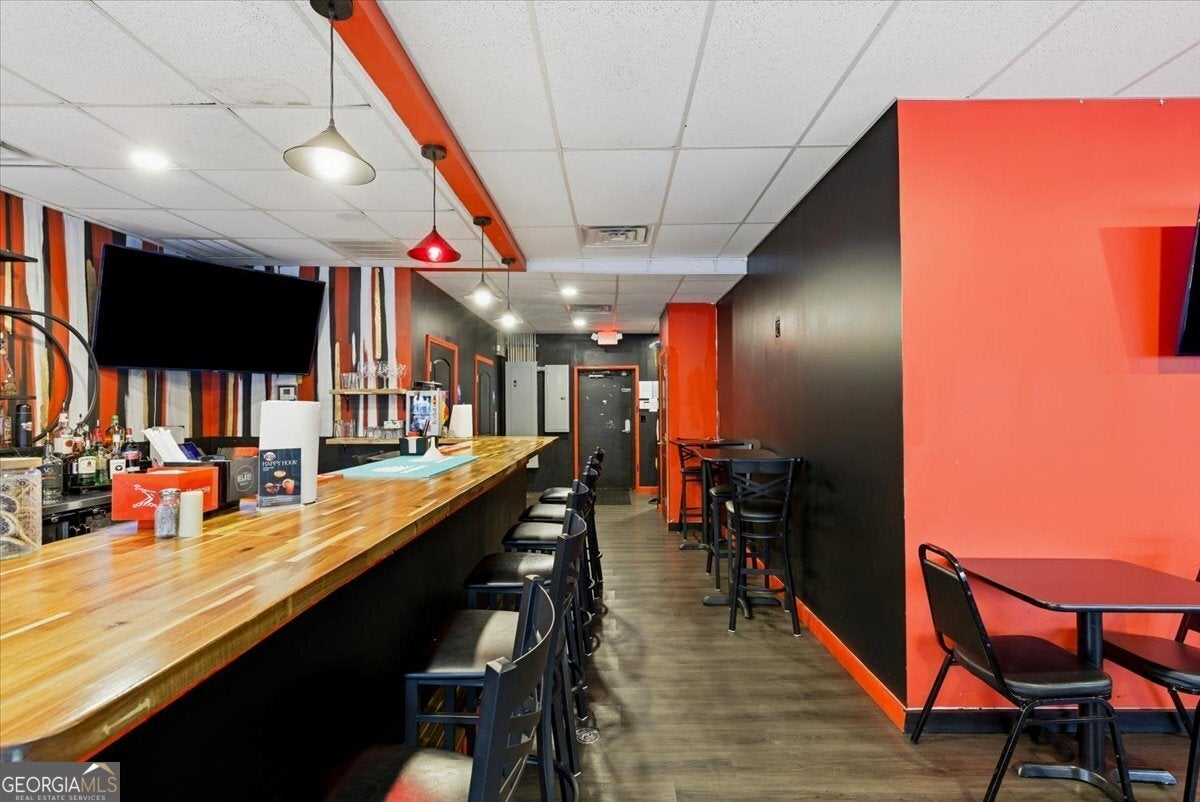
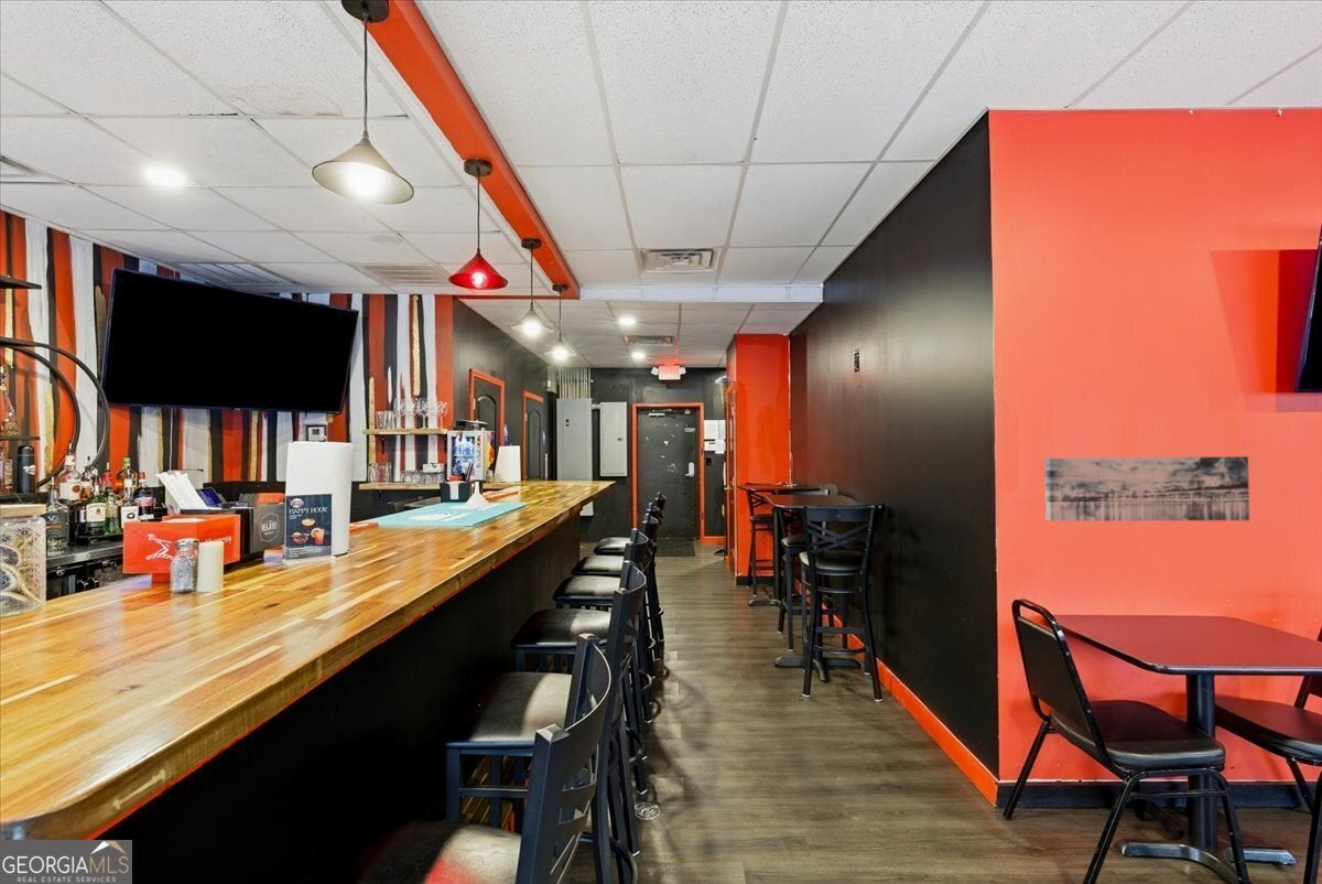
+ wall art [1043,455,1250,522]
